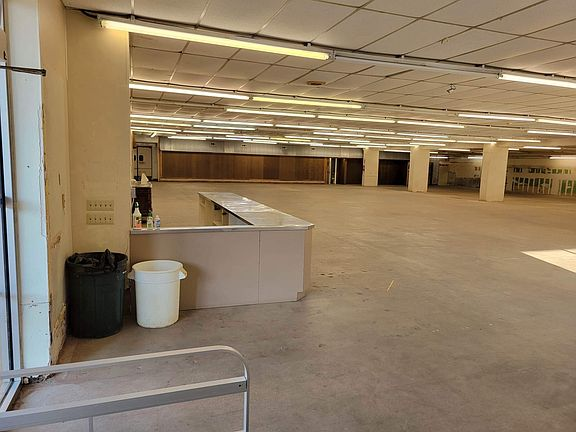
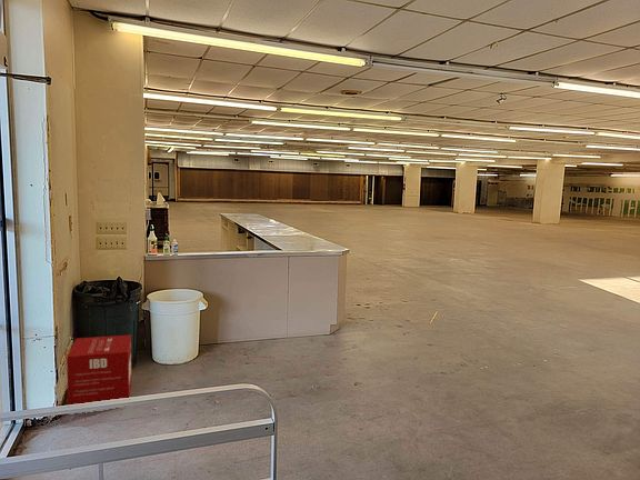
+ product box [66,333,133,404]
